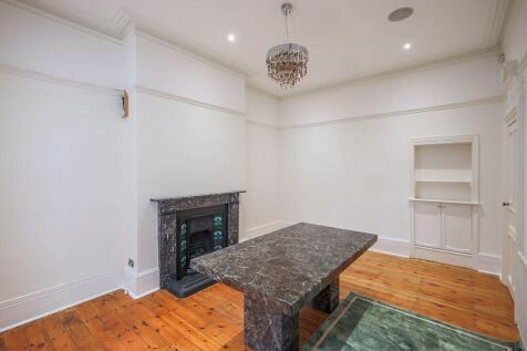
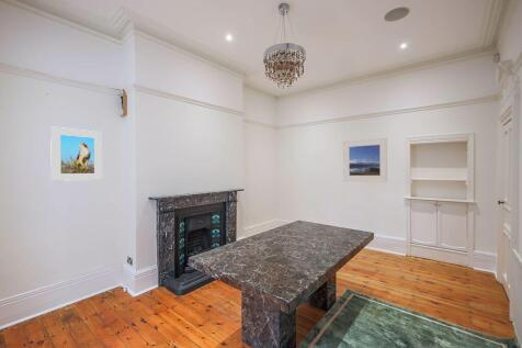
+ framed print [342,137,388,183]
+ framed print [49,126,103,182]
